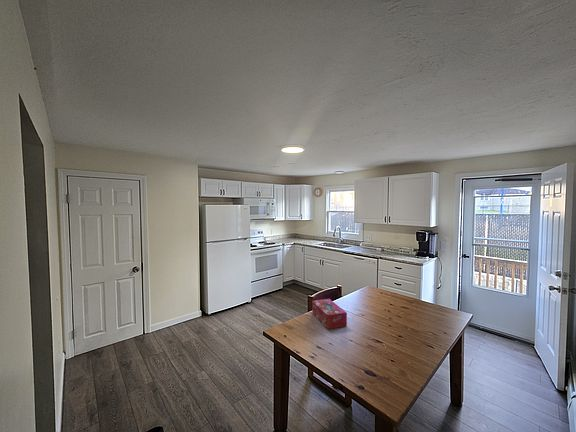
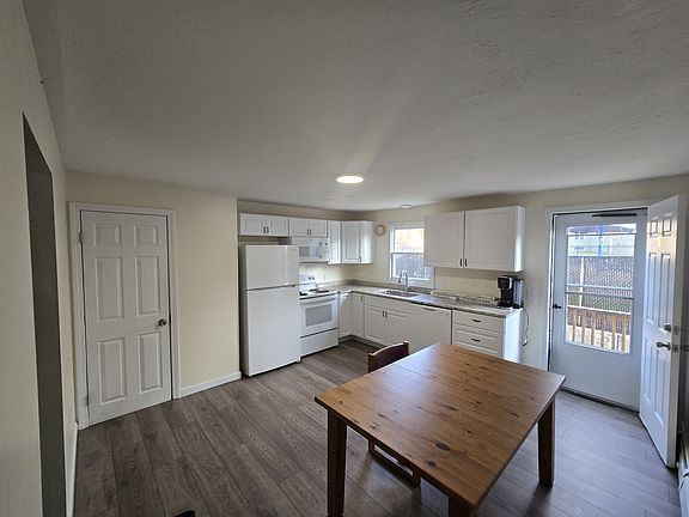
- tissue box [311,298,348,330]
